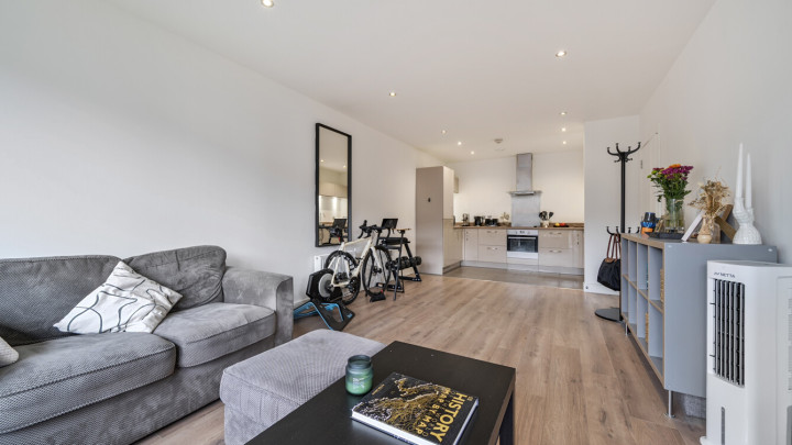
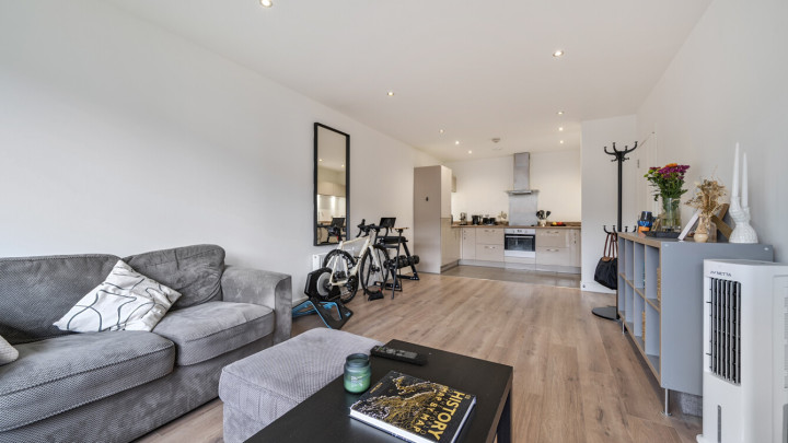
+ remote control [369,345,428,365]
